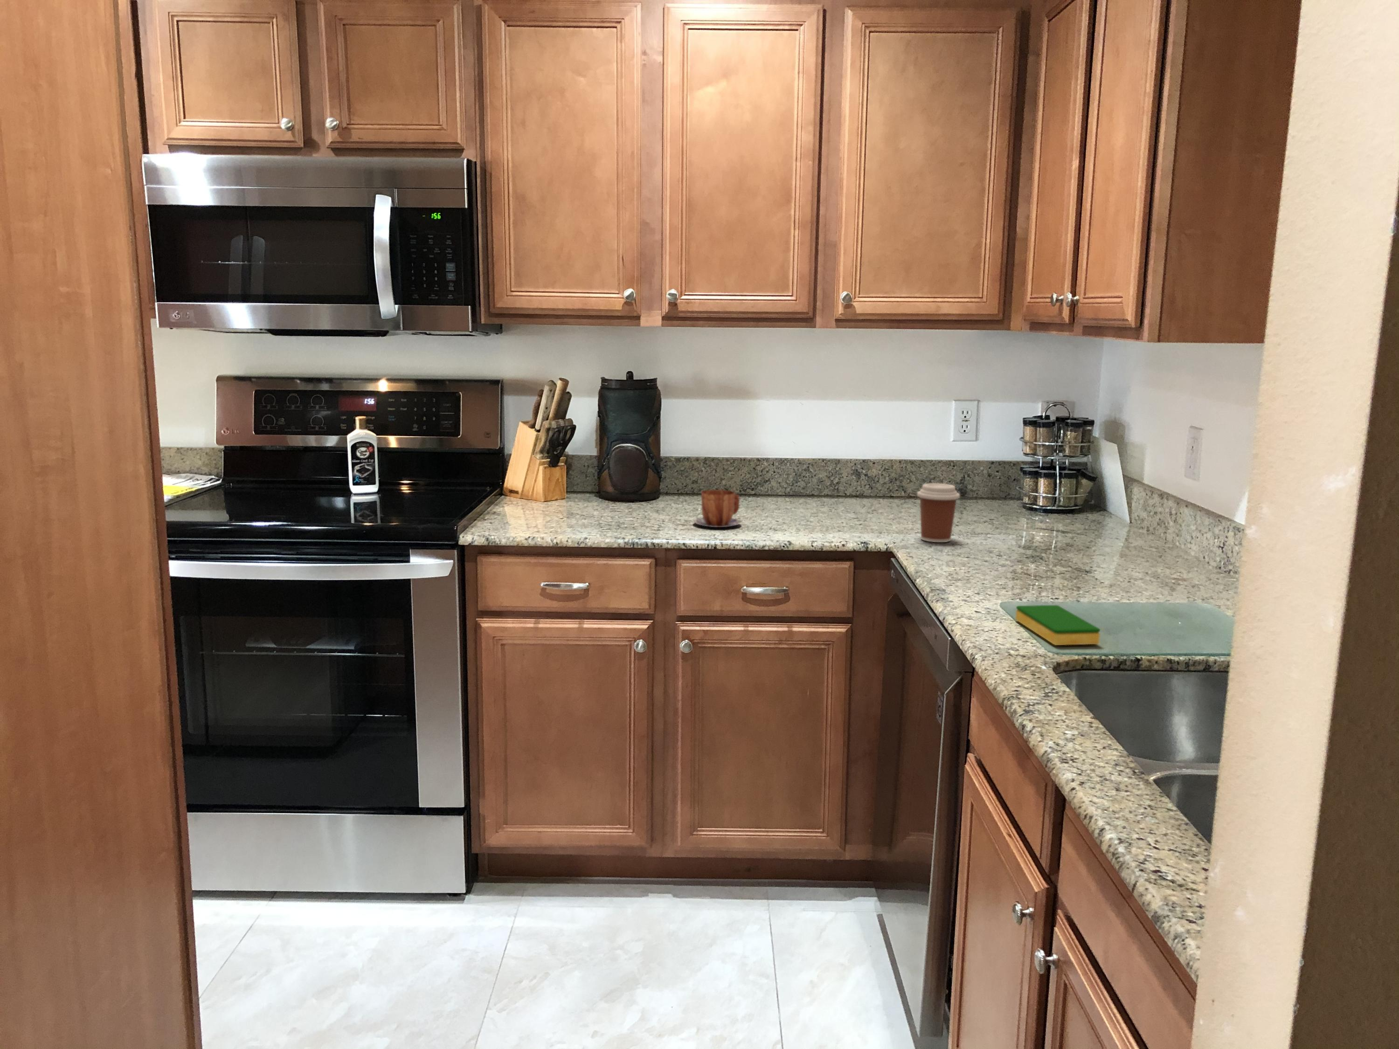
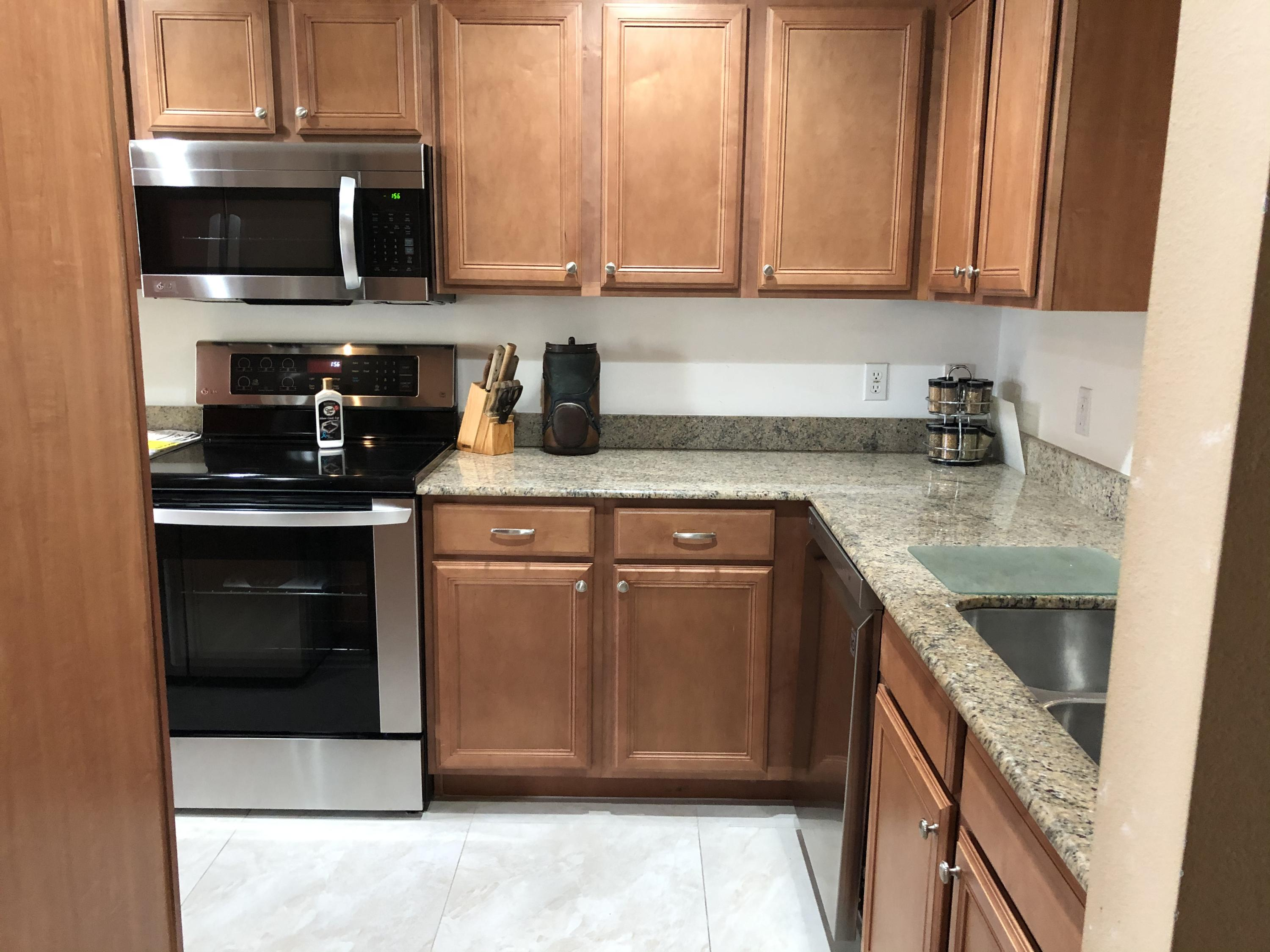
- mug [693,489,742,528]
- coffee cup [917,483,961,543]
- dish sponge [1015,605,1100,646]
